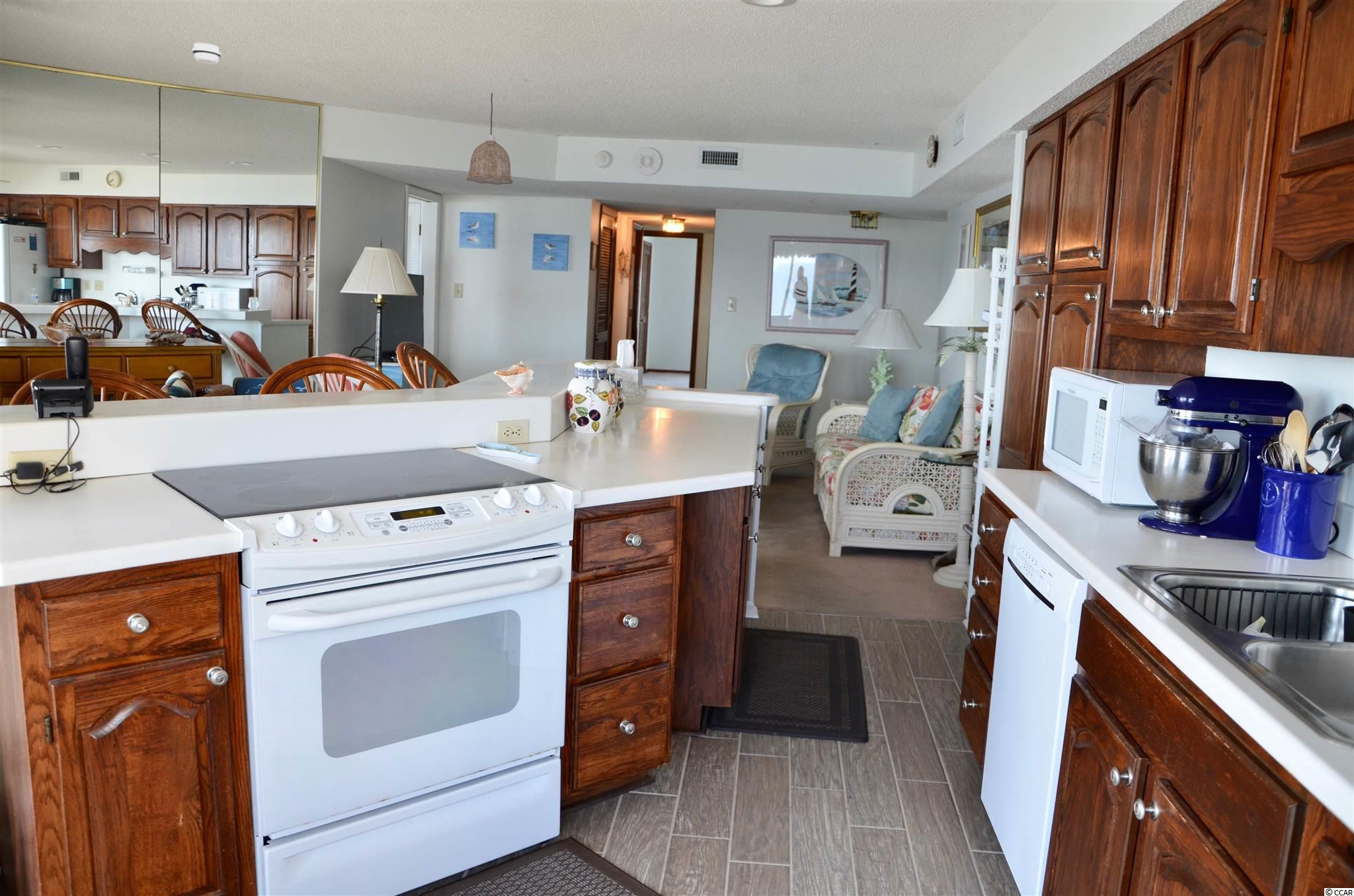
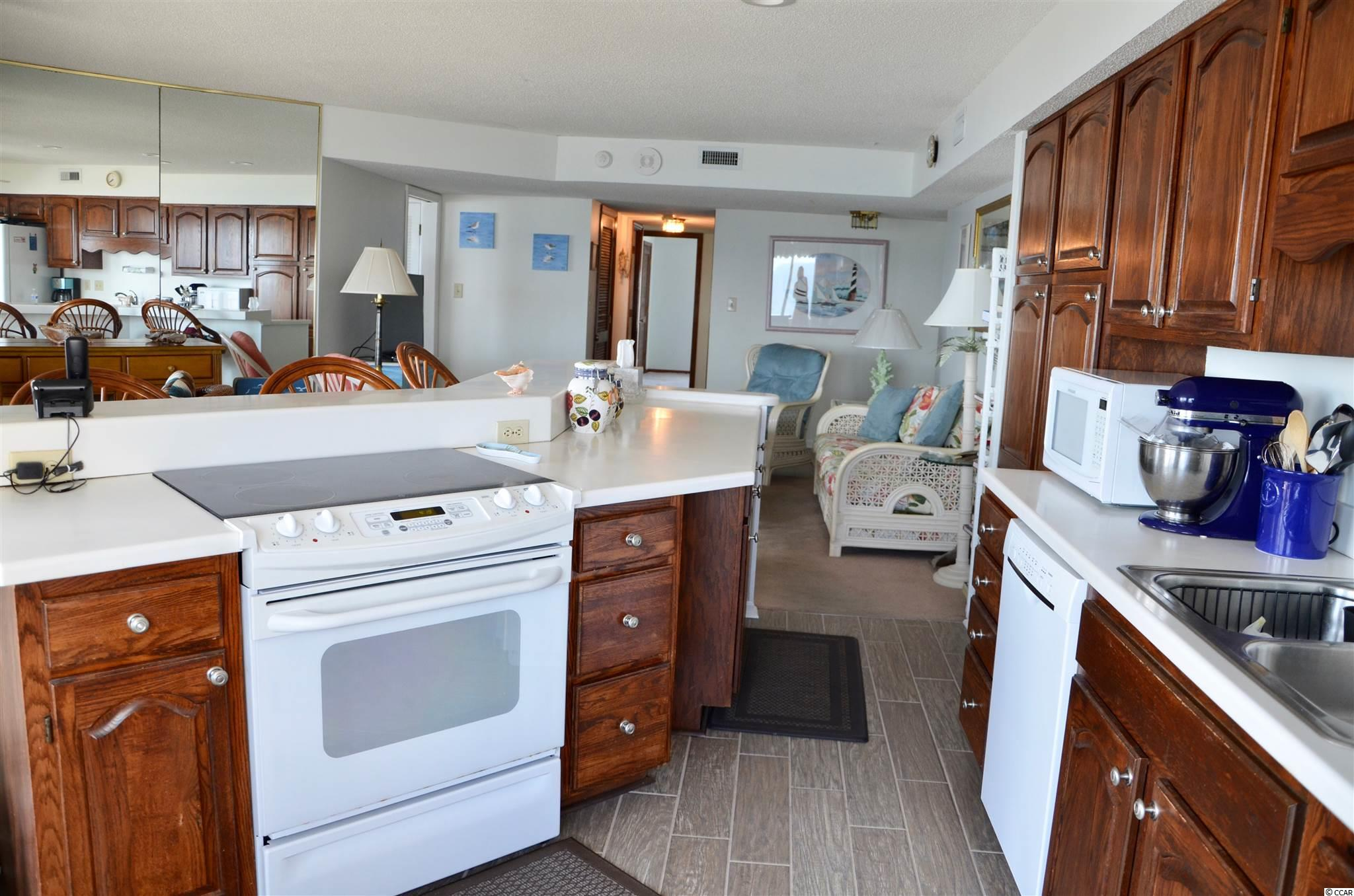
- pendant lamp [466,93,514,185]
- smoke detector [192,42,221,65]
